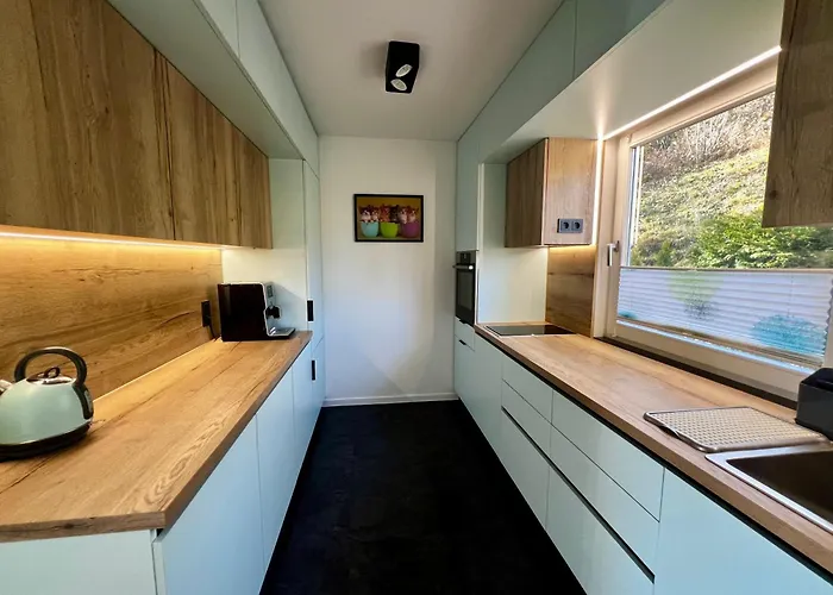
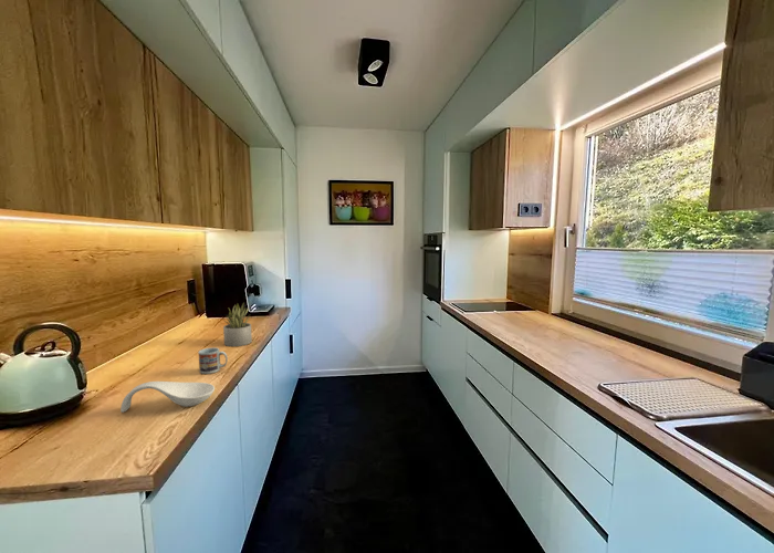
+ spoon rest [119,380,216,414]
+ succulent plant [222,302,253,347]
+ cup [197,346,229,375]
